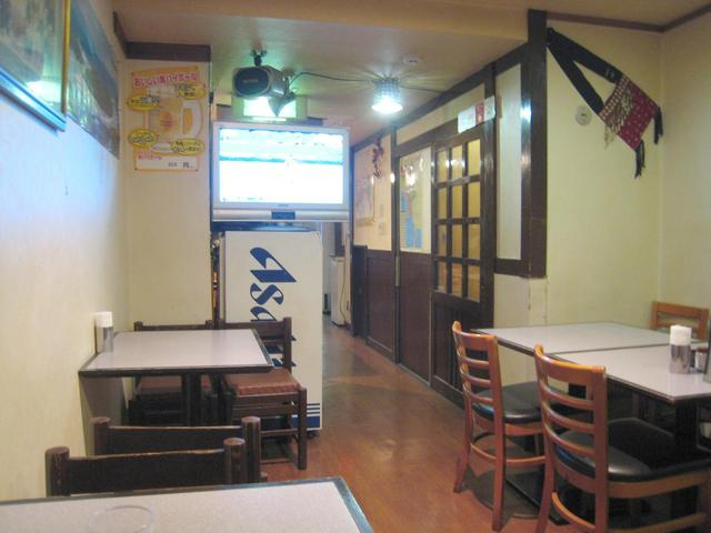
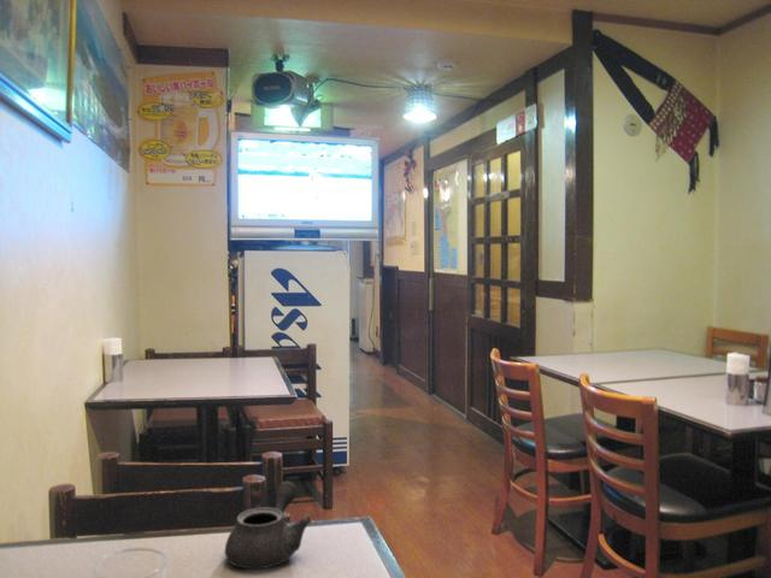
+ teapot [224,479,313,570]
